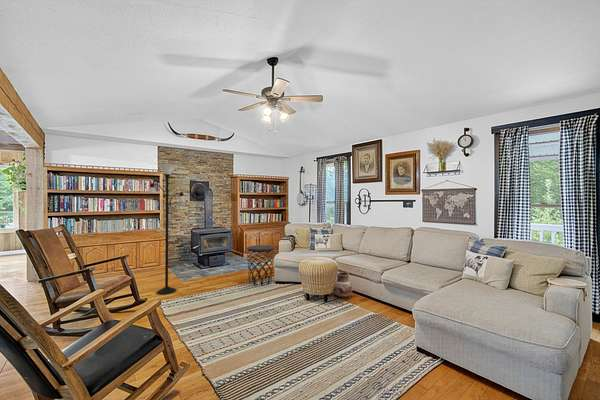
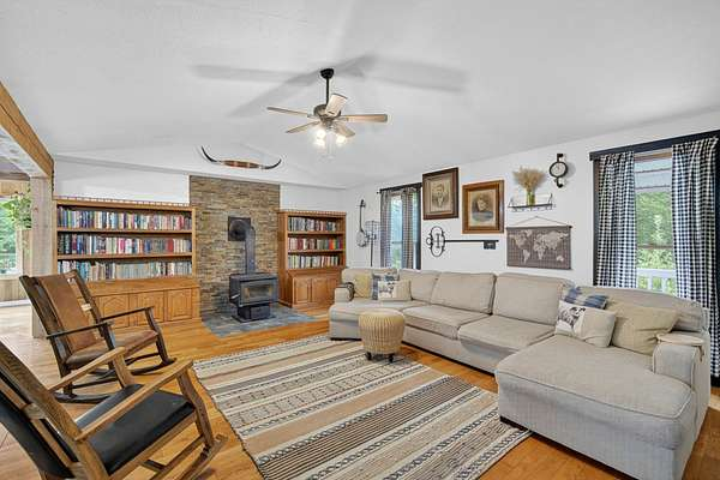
- floor lamp [147,163,187,295]
- ceramic pot [332,271,353,299]
- side table [246,244,275,287]
